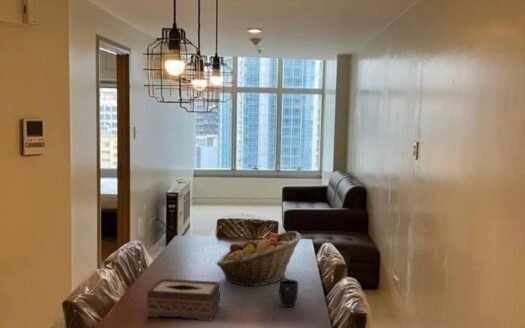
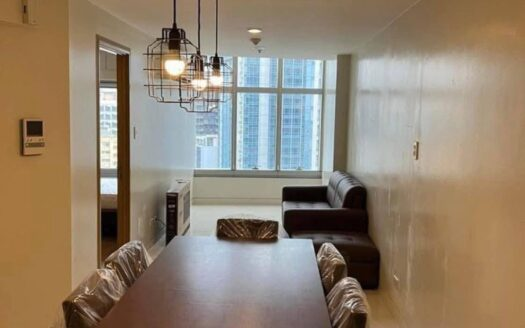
- mug [278,278,300,308]
- tissue box [146,278,221,322]
- fruit basket [215,230,302,288]
